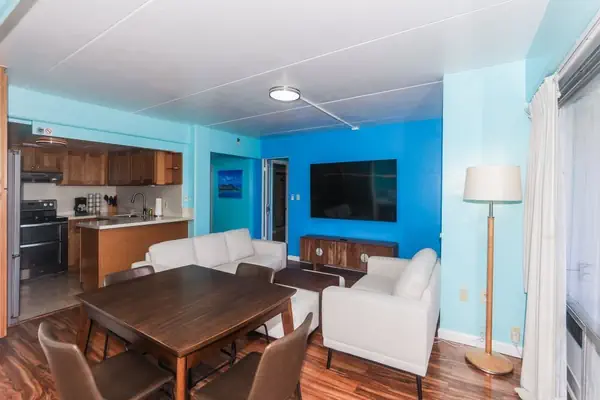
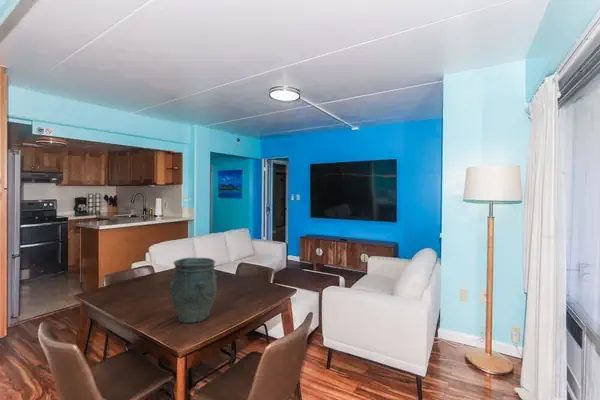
+ vase [169,257,218,324]
